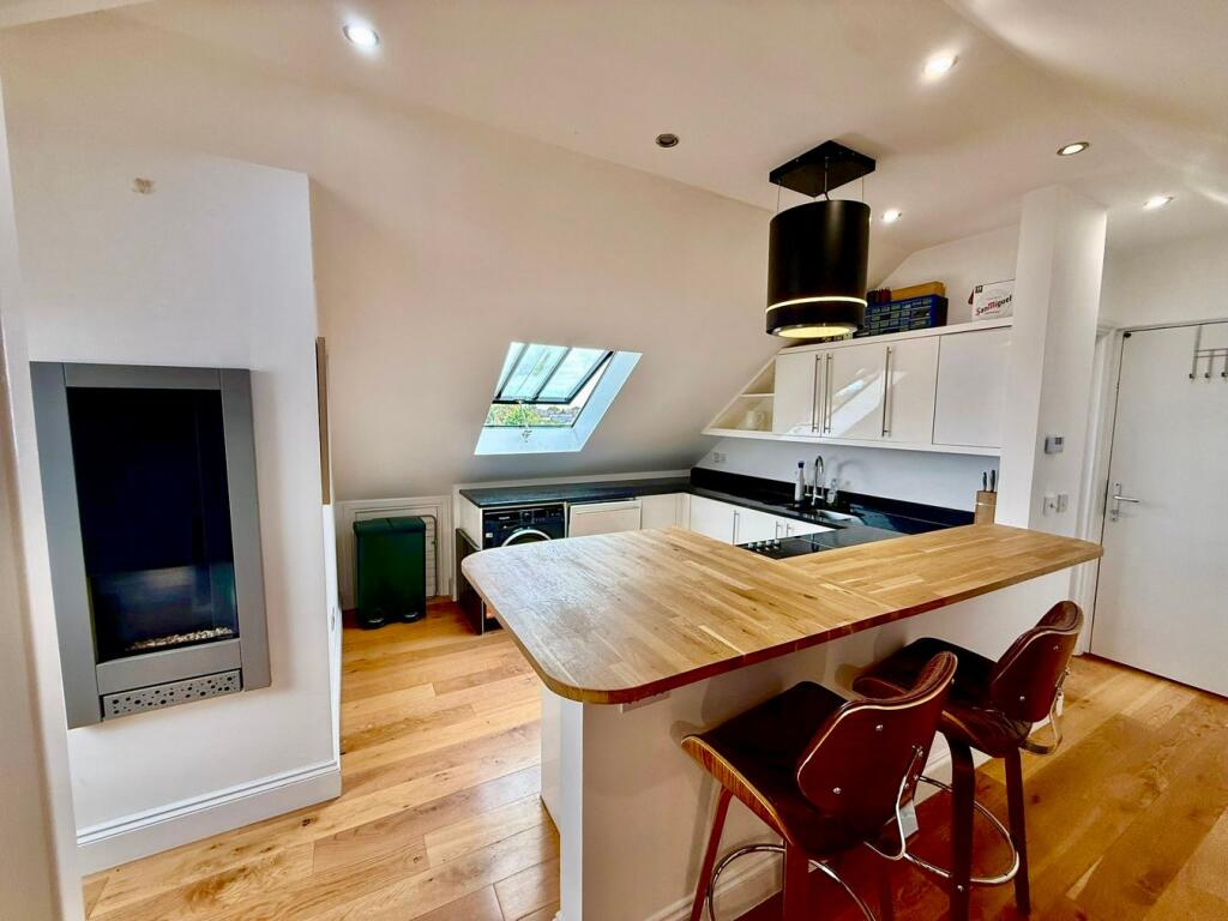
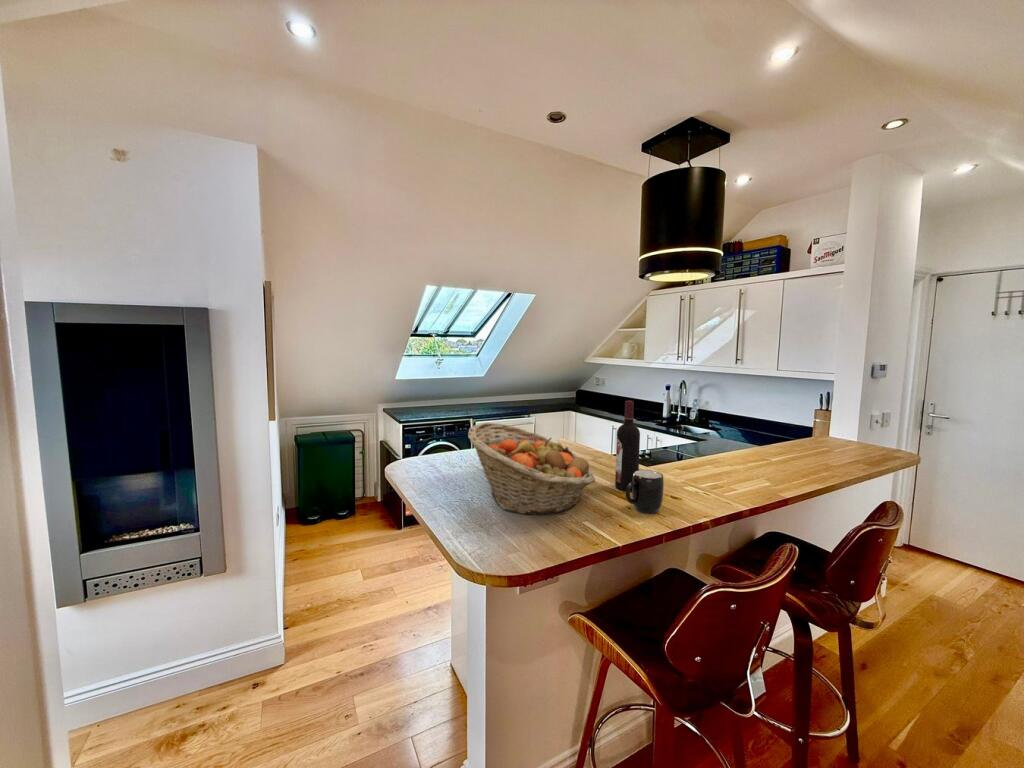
+ mug [625,469,665,514]
+ wine bottle [614,400,641,492]
+ fruit basket [467,422,596,515]
